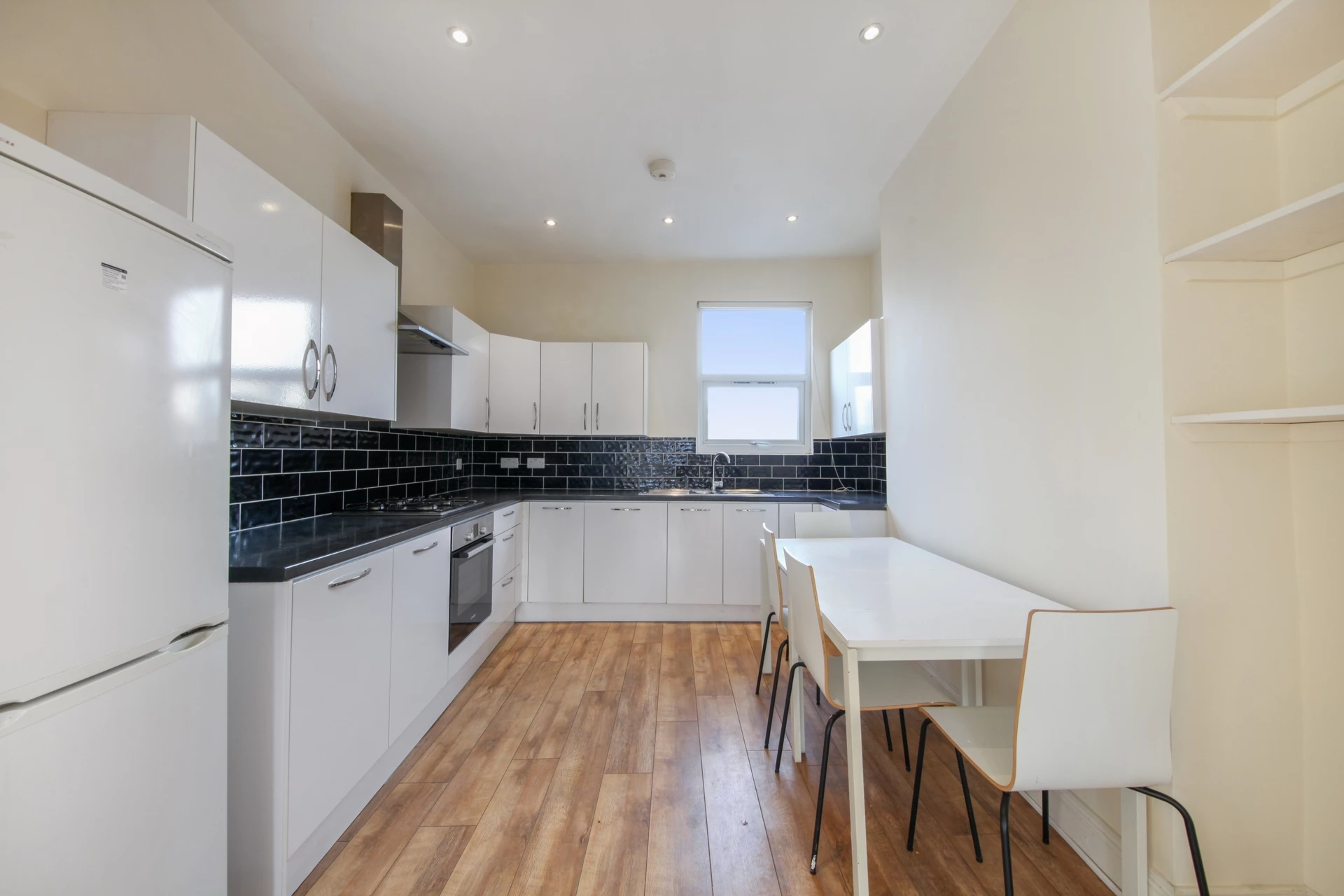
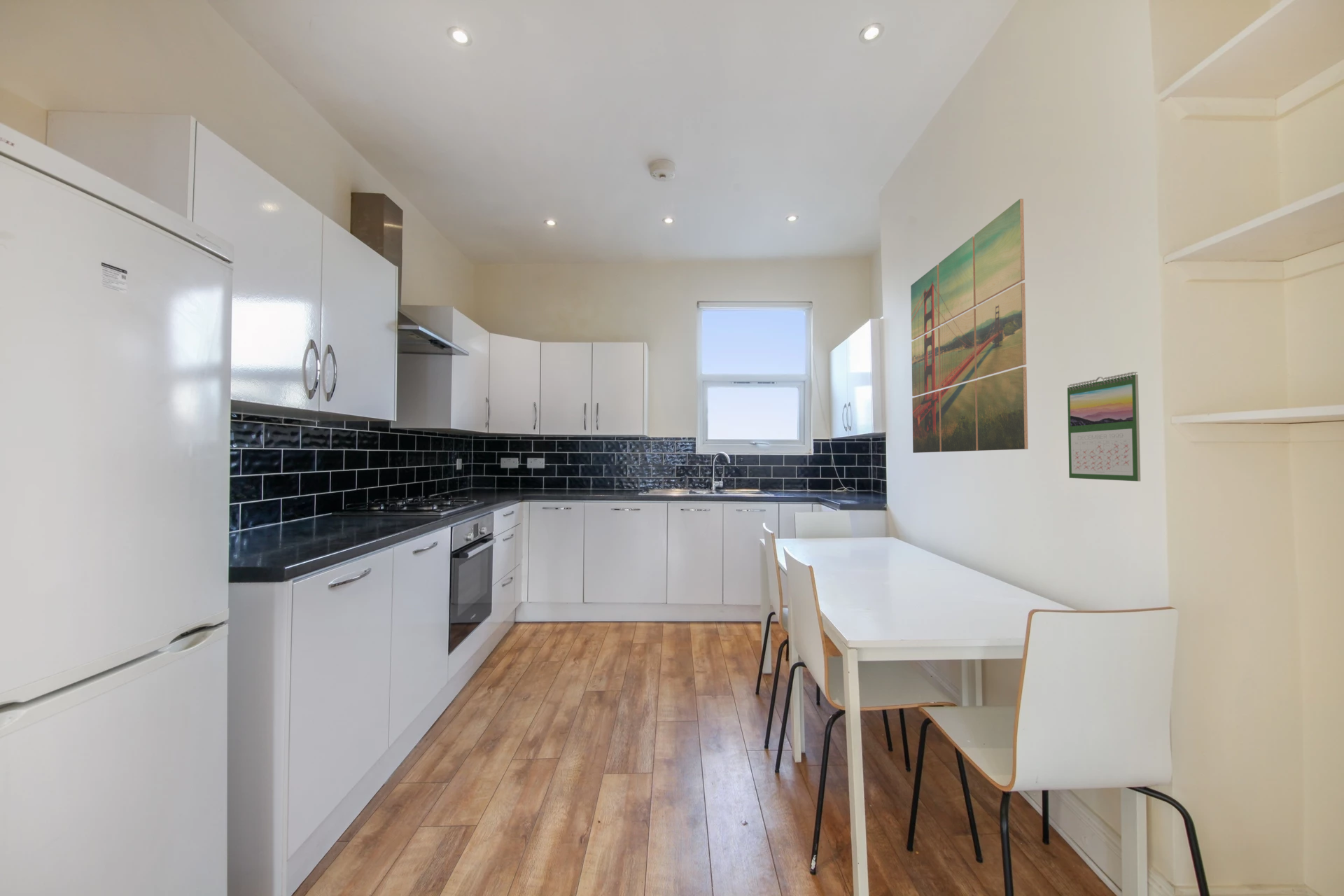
+ wall art [910,198,1029,454]
+ calendar [1067,371,1141,482]
